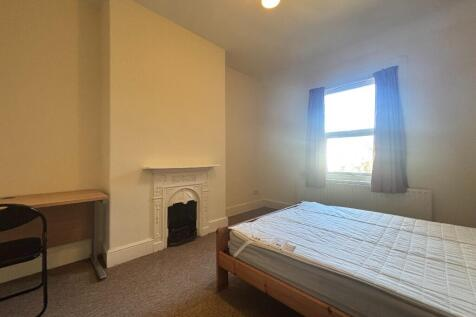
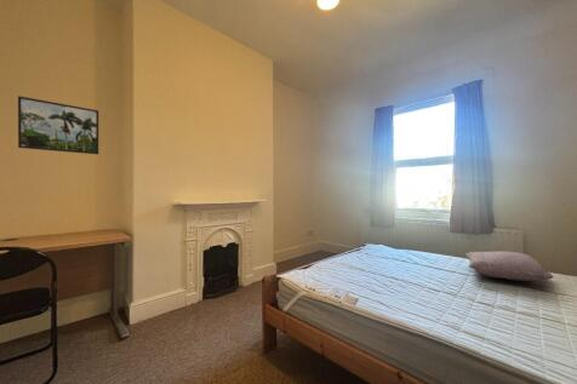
+ pillow [463,250,554,282]
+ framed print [17,94,99,155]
